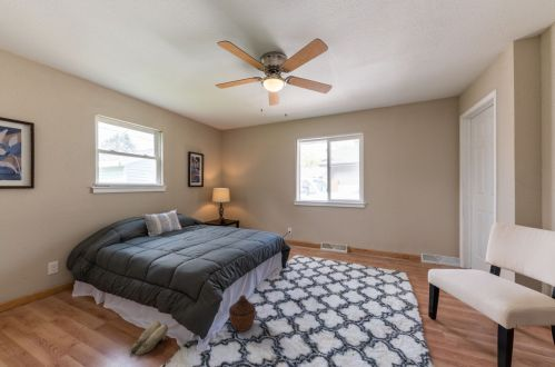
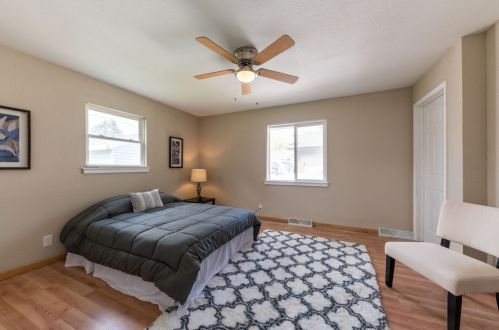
- woven basket [228,294,257,333]
- slippers [128,320,169,356]
